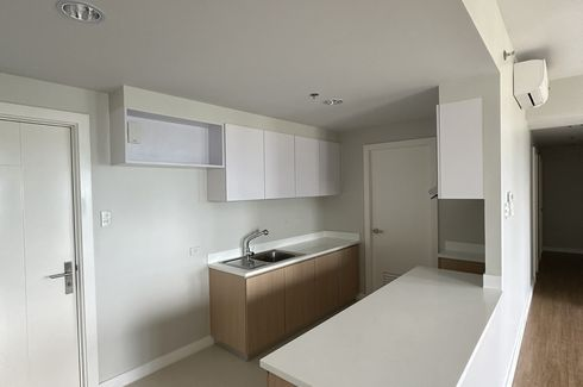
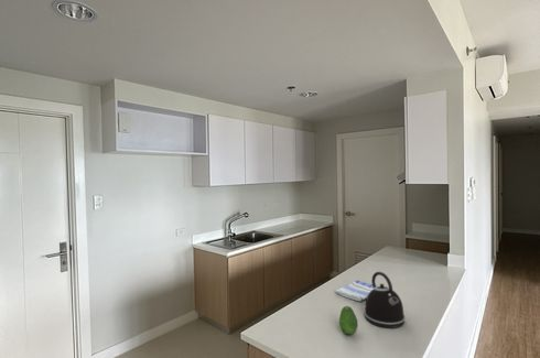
+ fruit [338,305,358,336]
+ dish towel [334,280,378,302]
+ kettle [364,271,407,329]
